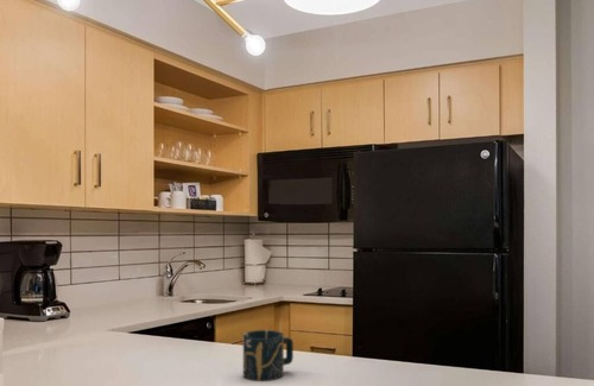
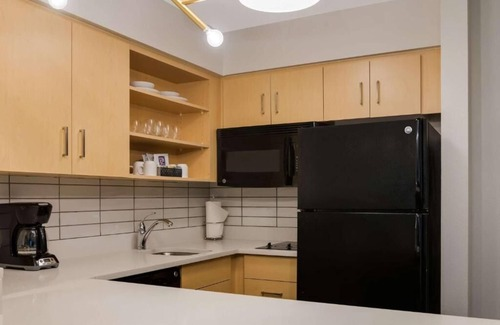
- cup [242,329,295,382]
